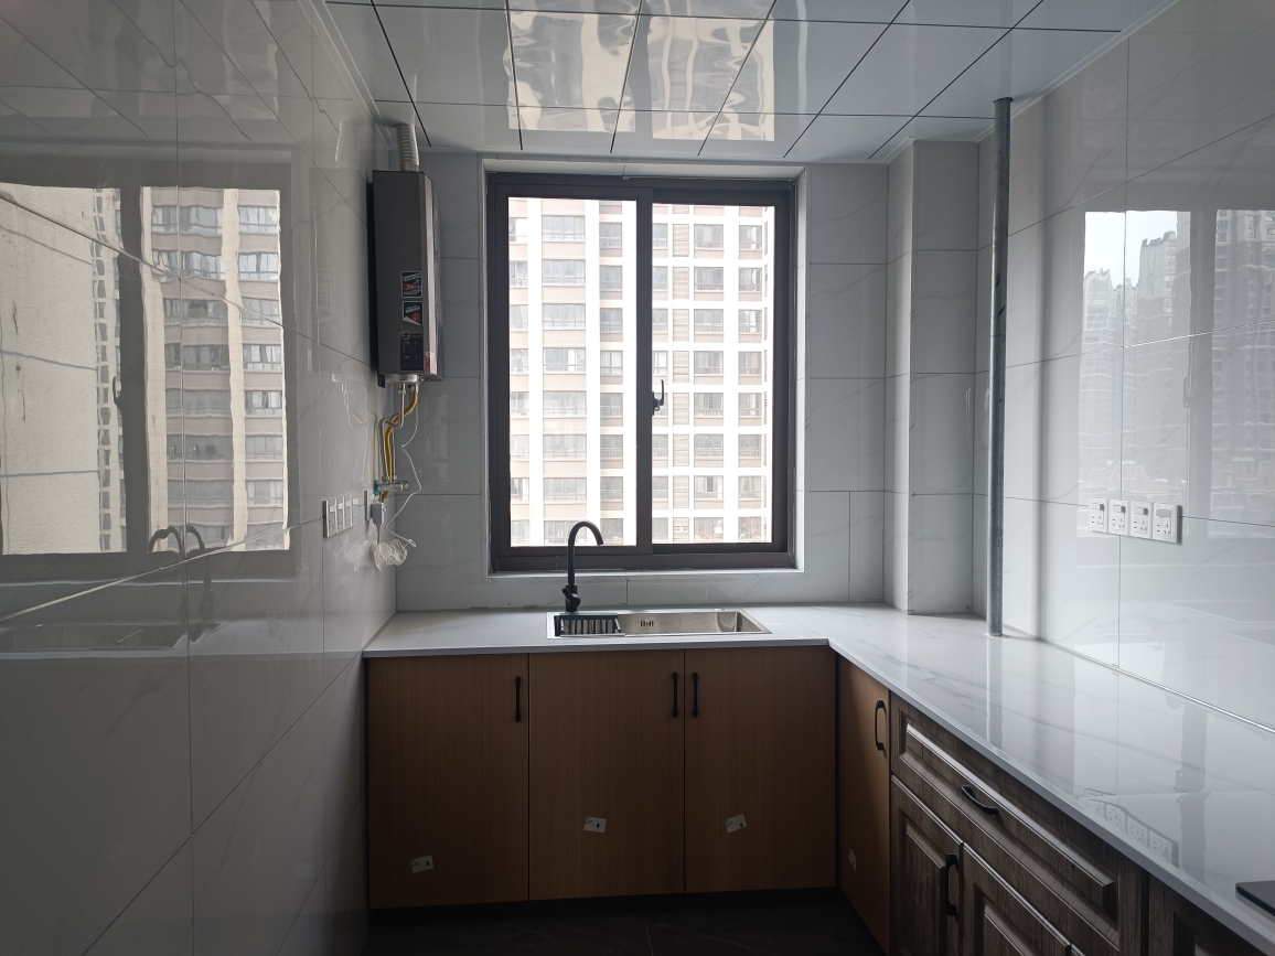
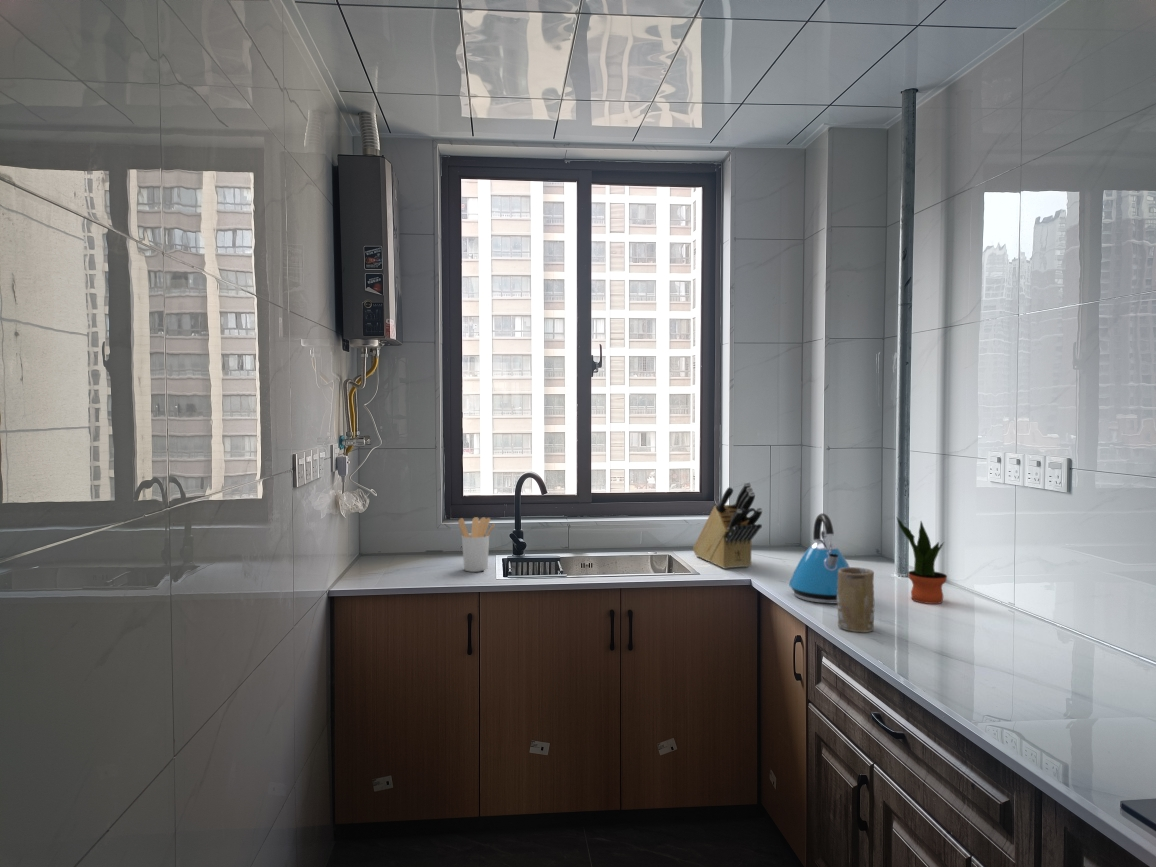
+ potted plant [895,515,948,605]
+ kettle [788,512,850,604]
+ mug [836,566,875,633]
+ utensil holder [457,516,496,573]
+ knife block [692,481,763,570]
